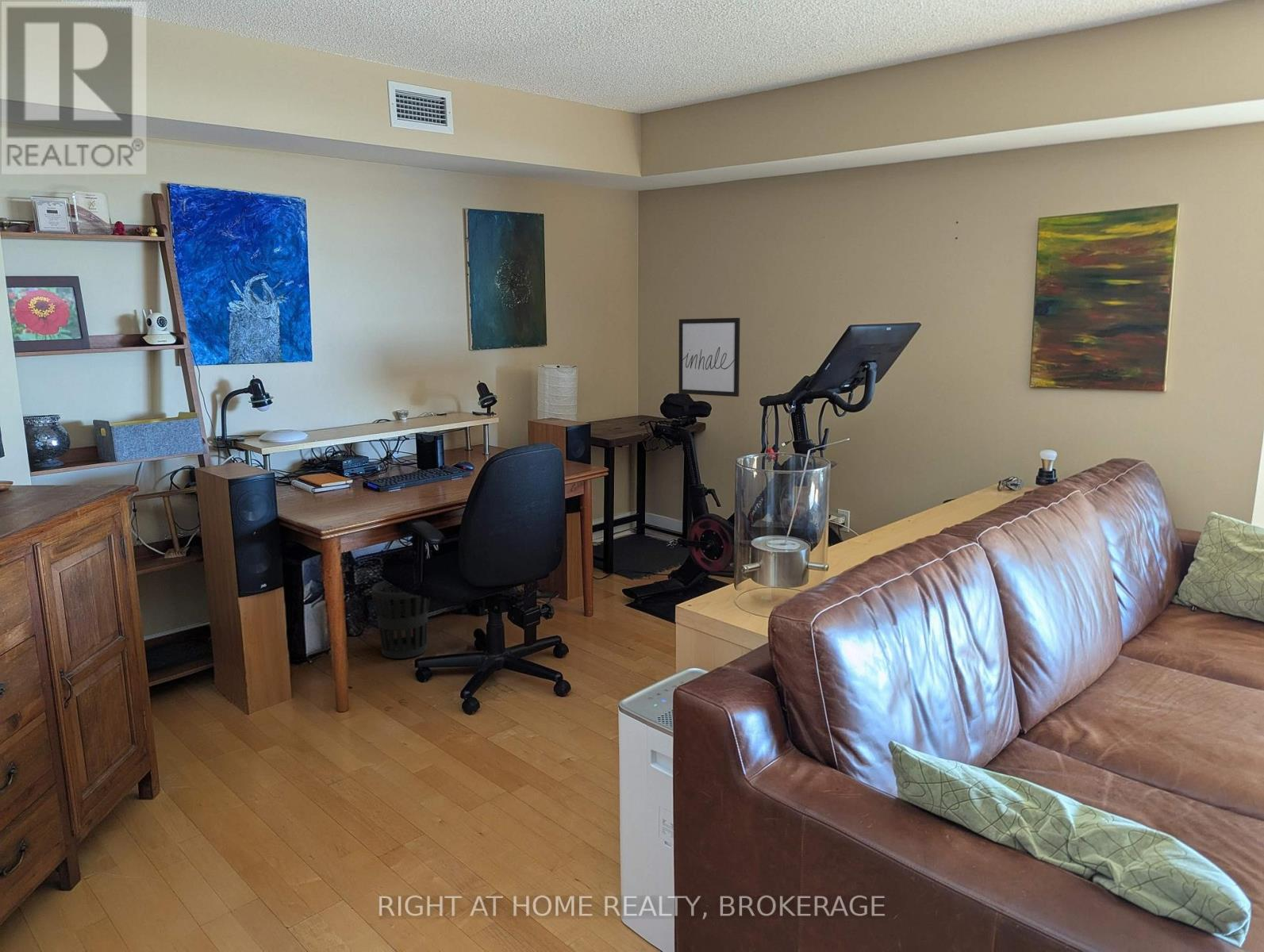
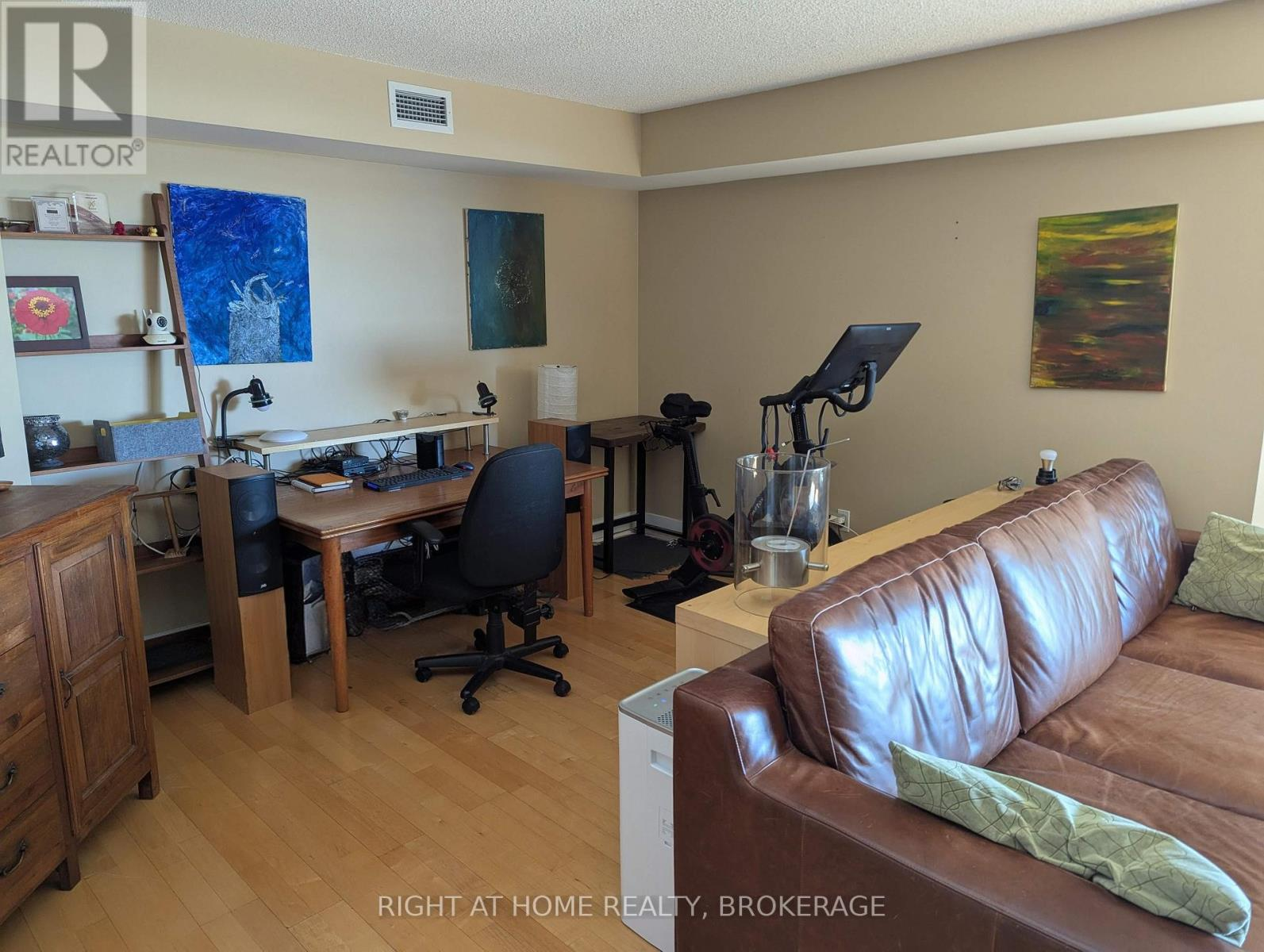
- wall art [678,317,741,397]
- wastebasket [371,580,430,659]
